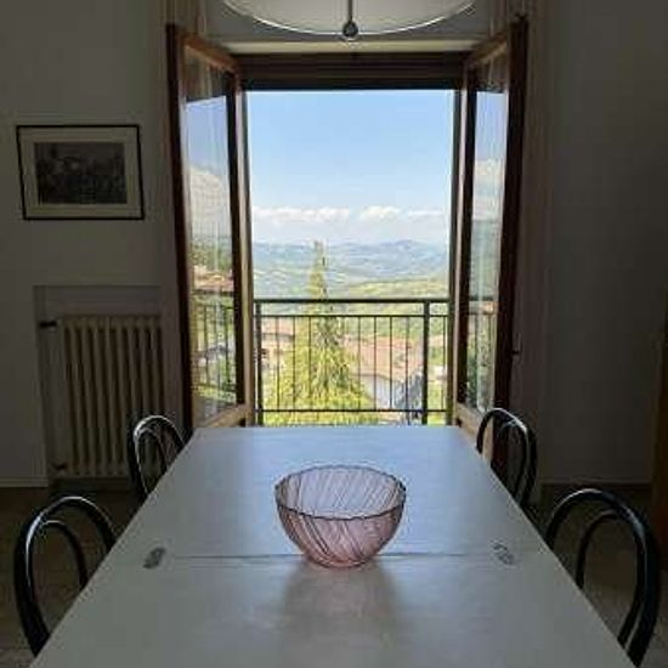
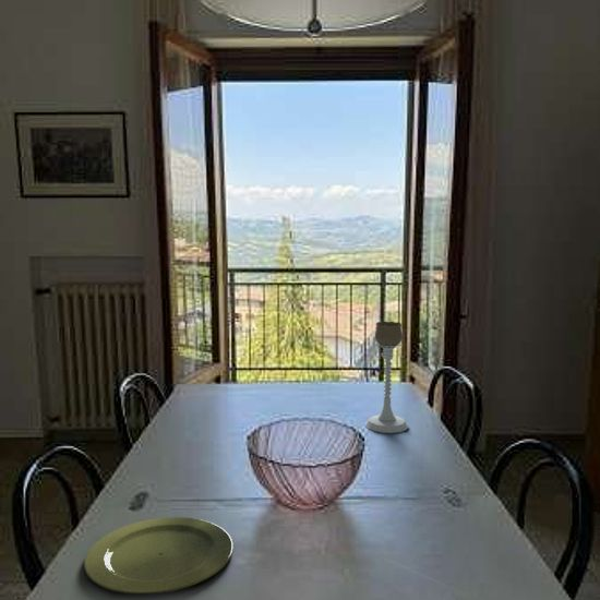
+ plate [83,516,235,596]
+ candle holder [364,320,409,434]
